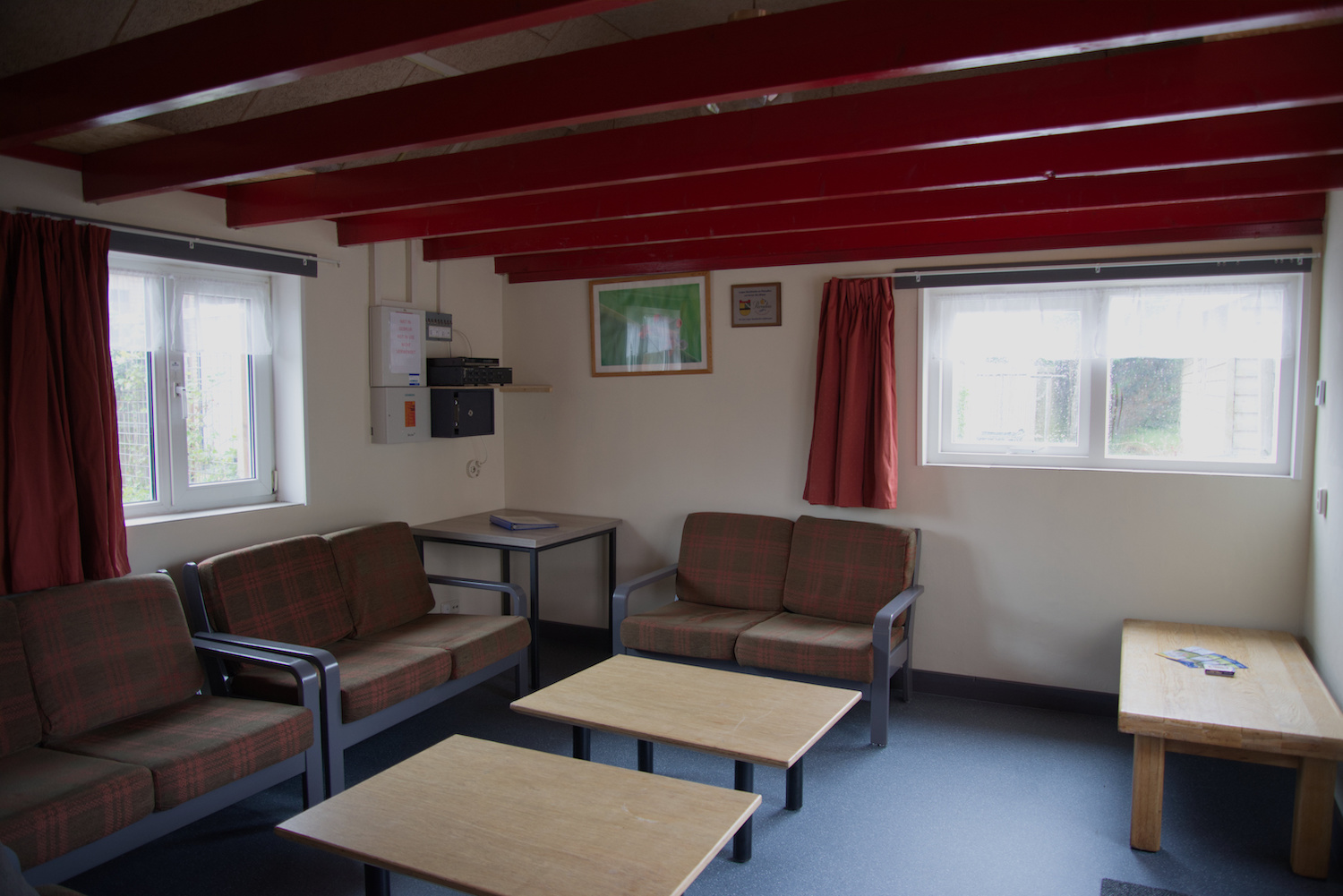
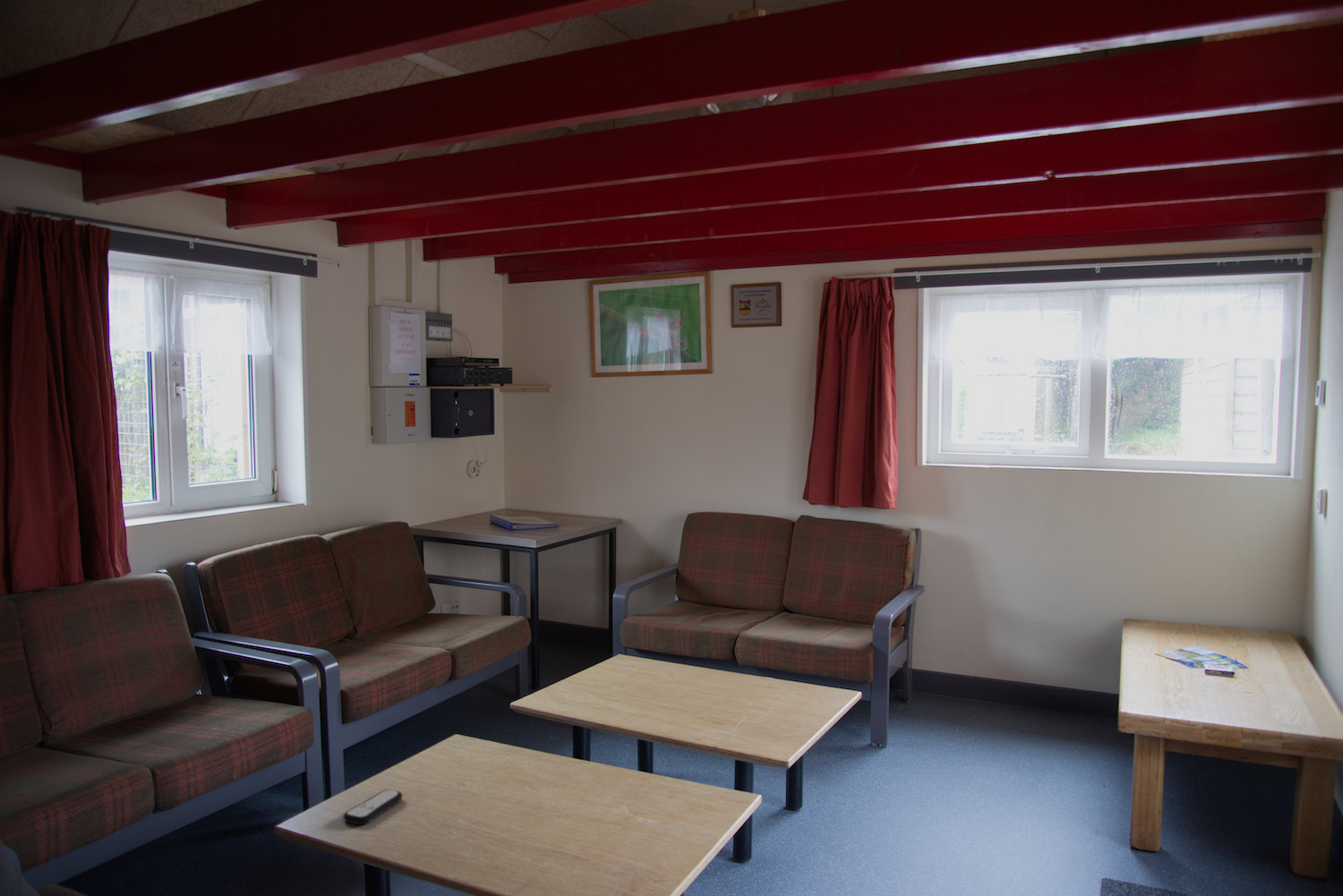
+ remote control [342,789,403,825]
